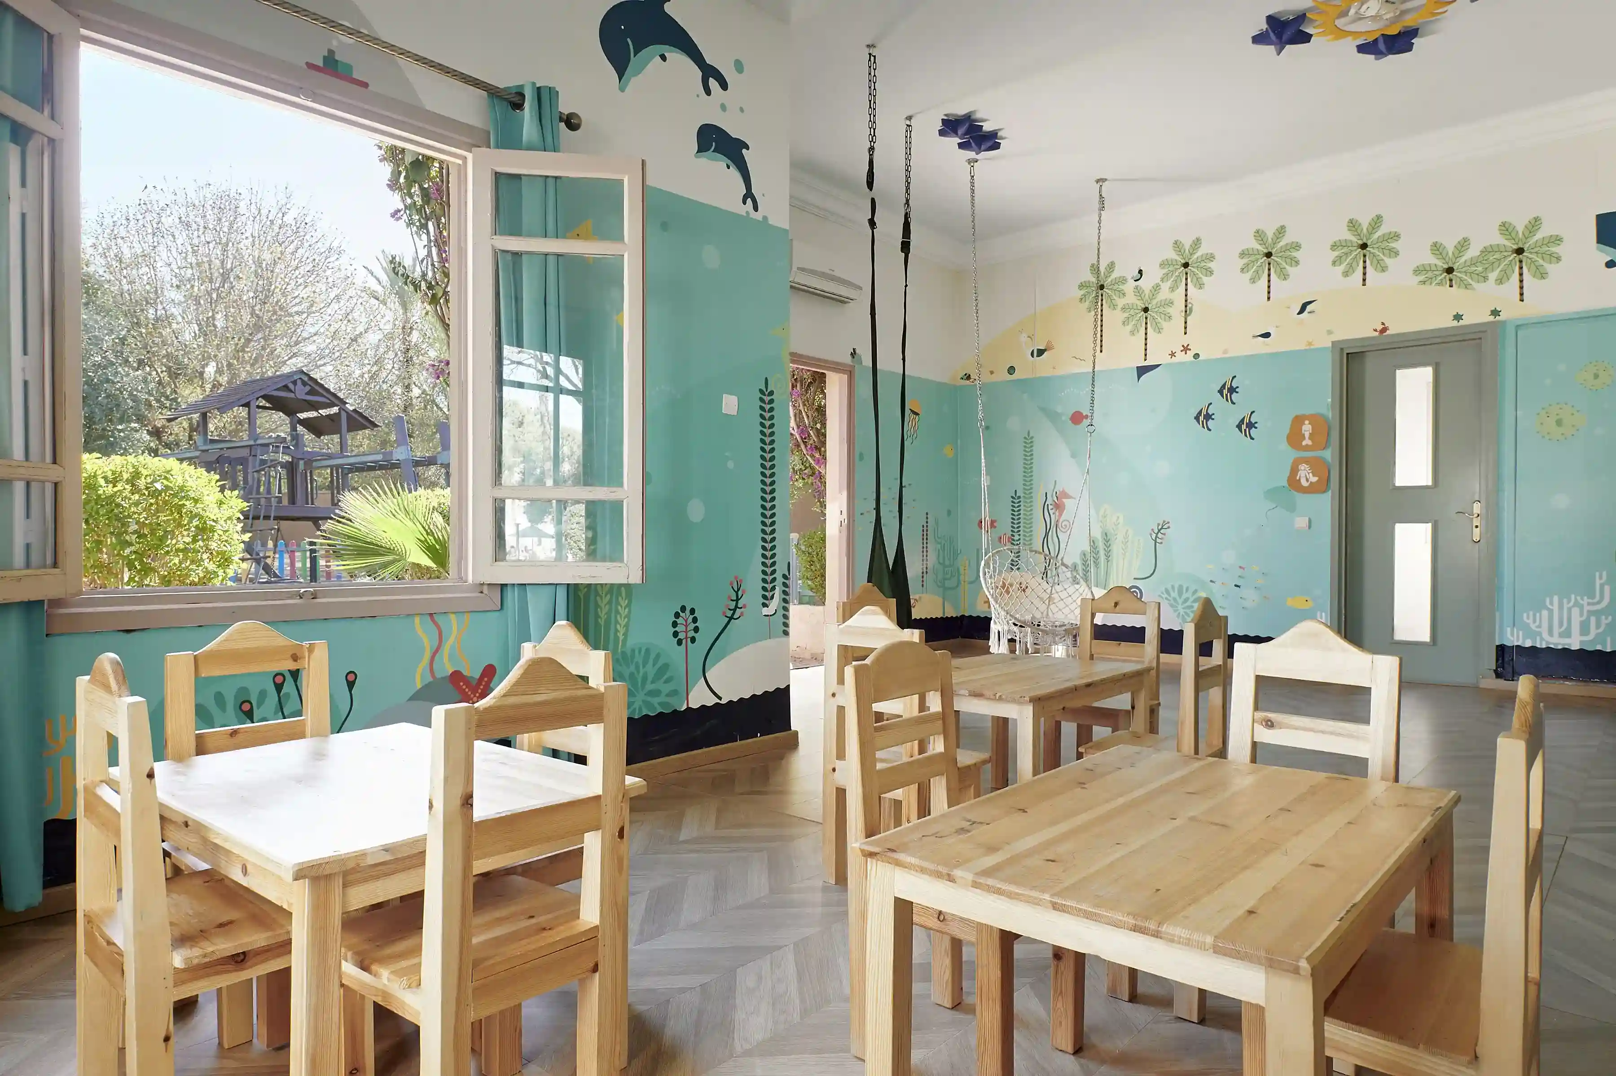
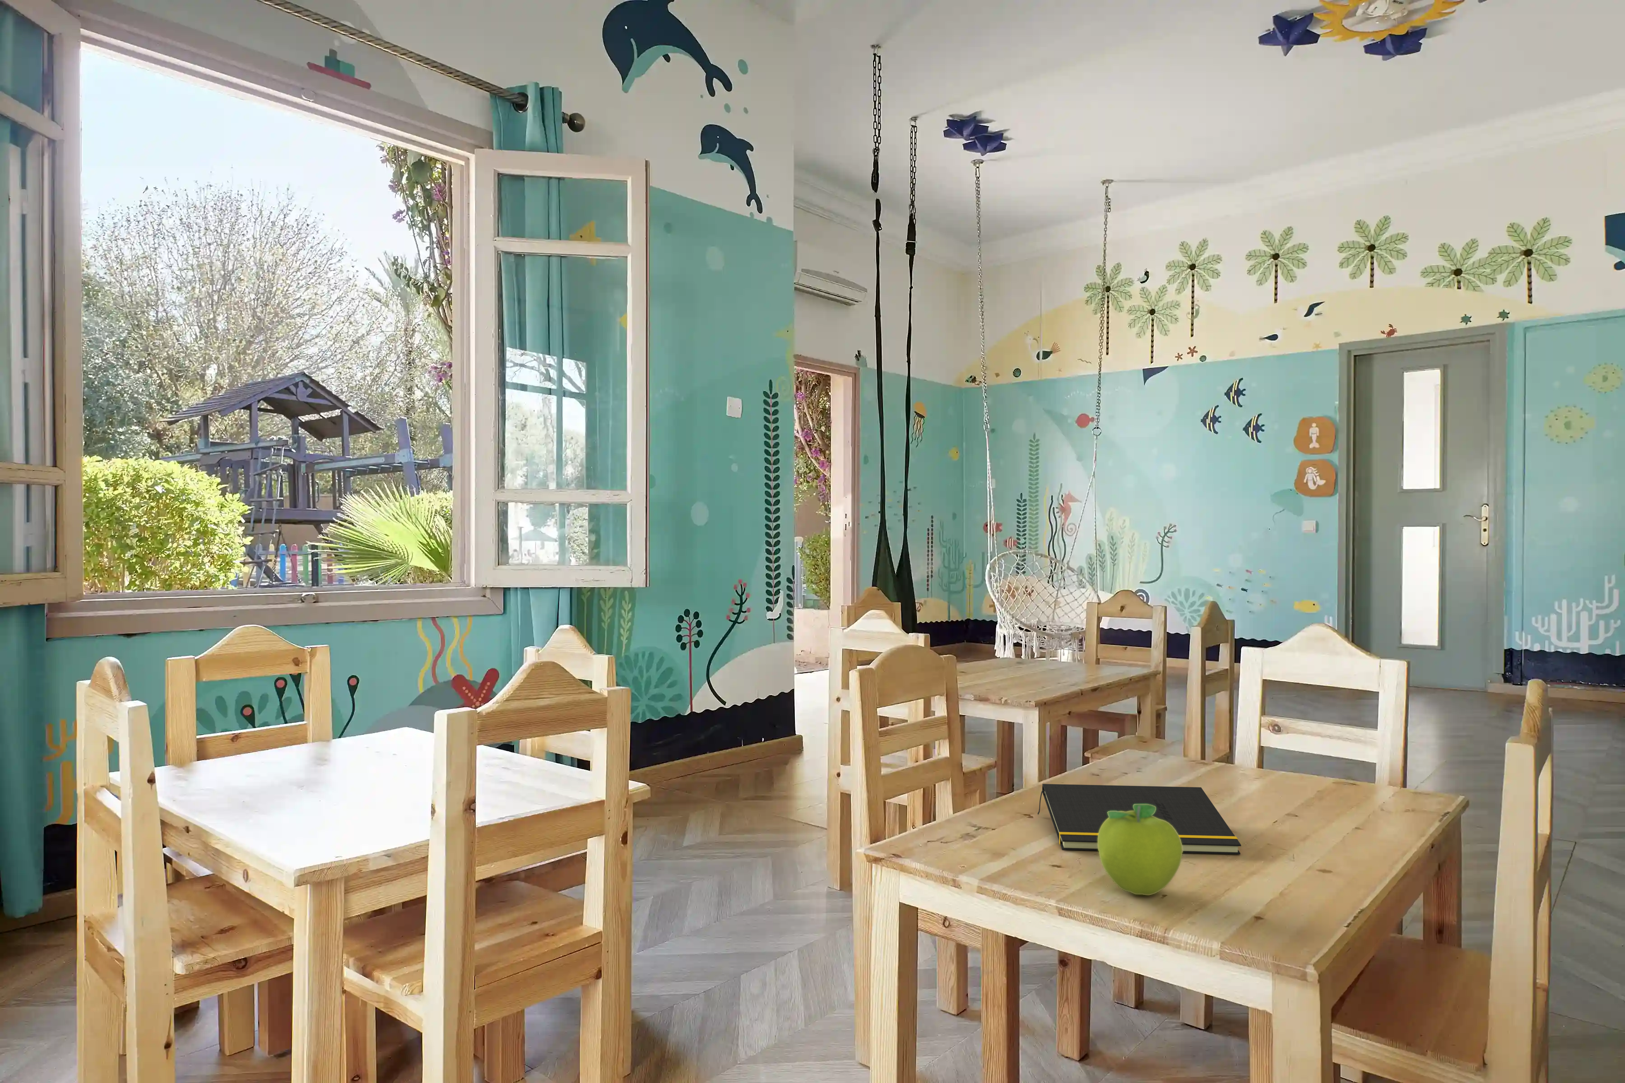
+ notepad [1038,783,1242,855]
+ fruit [1098,804,1183,896]
